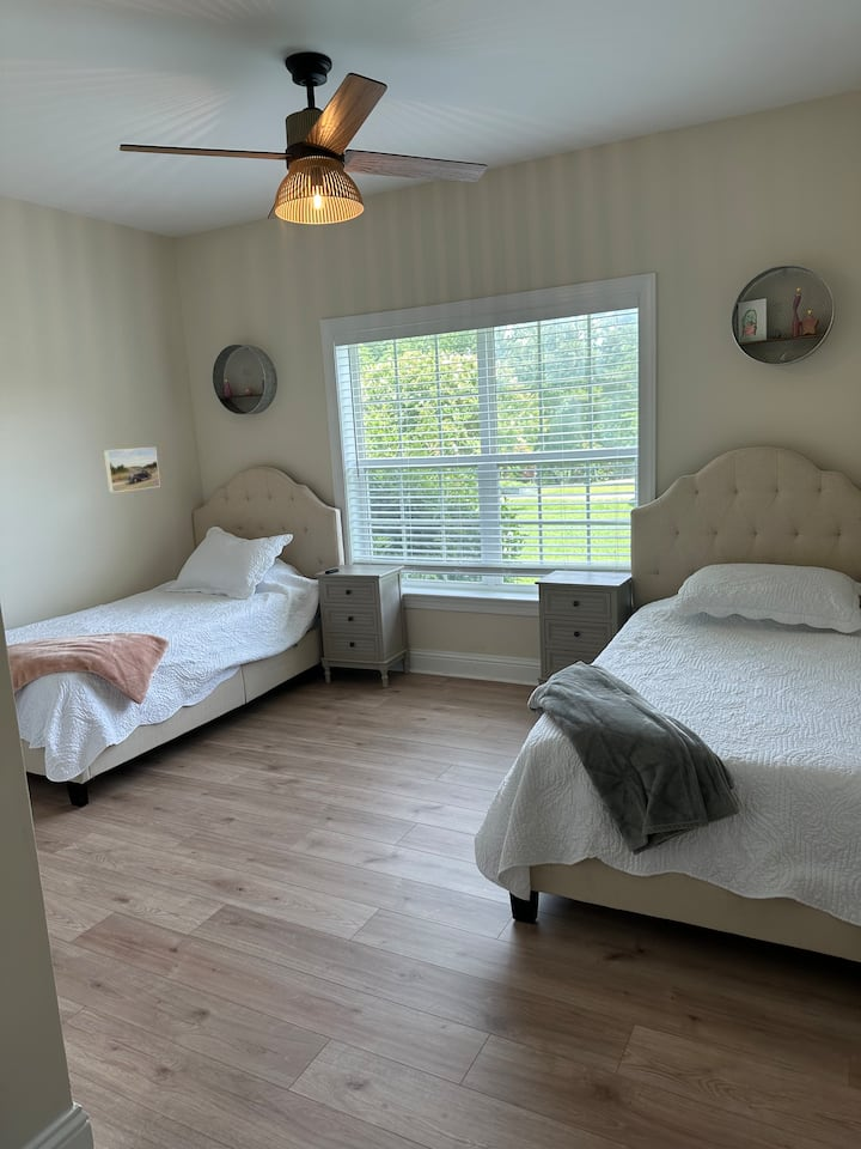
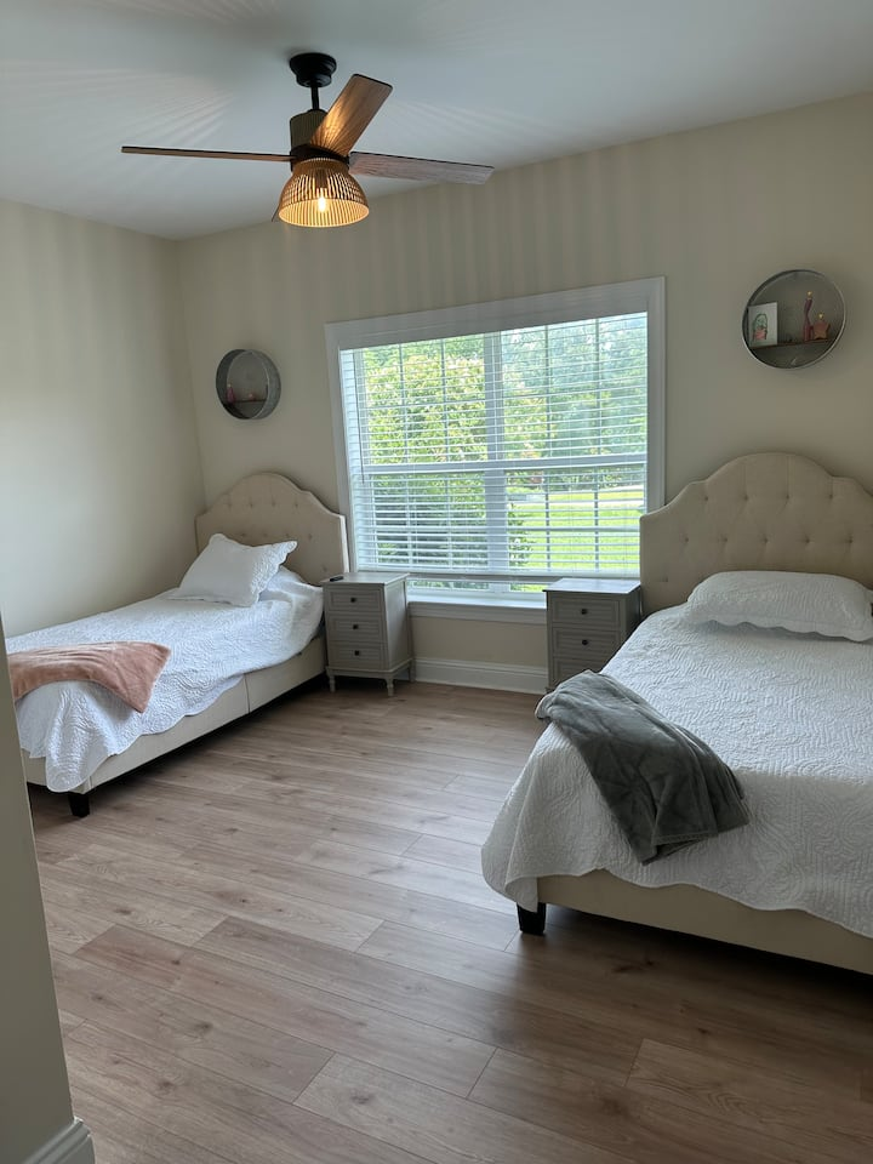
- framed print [103,446,161,494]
